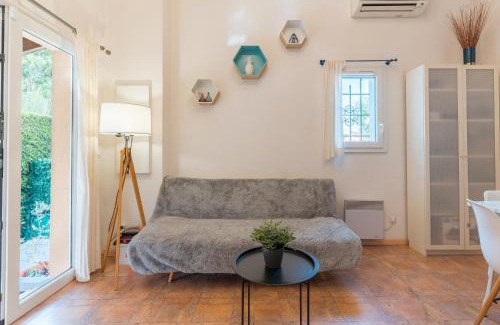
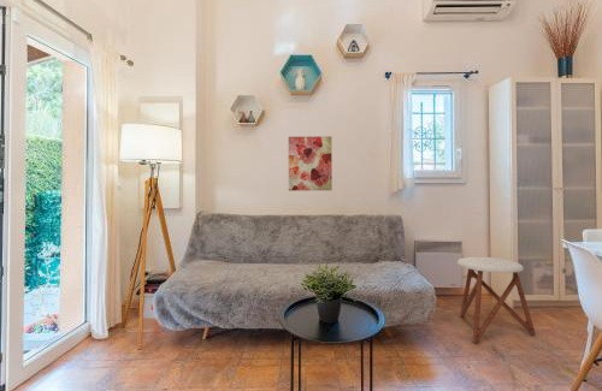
+ stool [455,256,536,344]
+ wall art [288,135,334,191]
